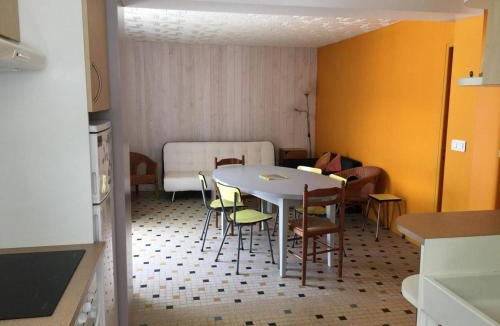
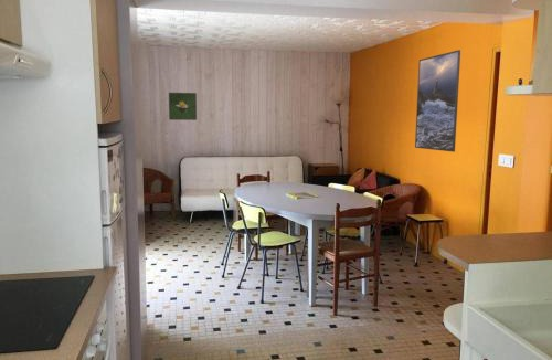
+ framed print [168,92,198,121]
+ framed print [414,49,461,152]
